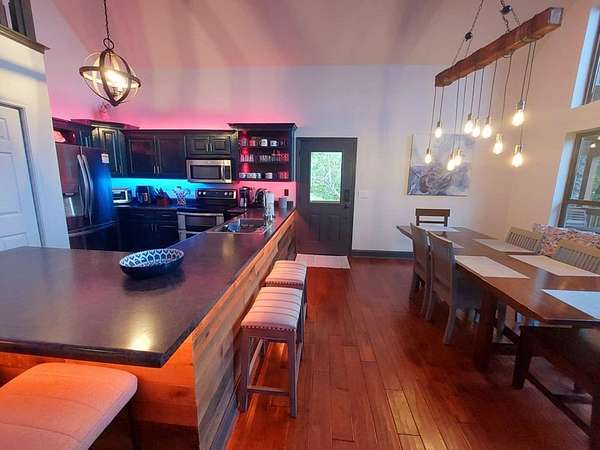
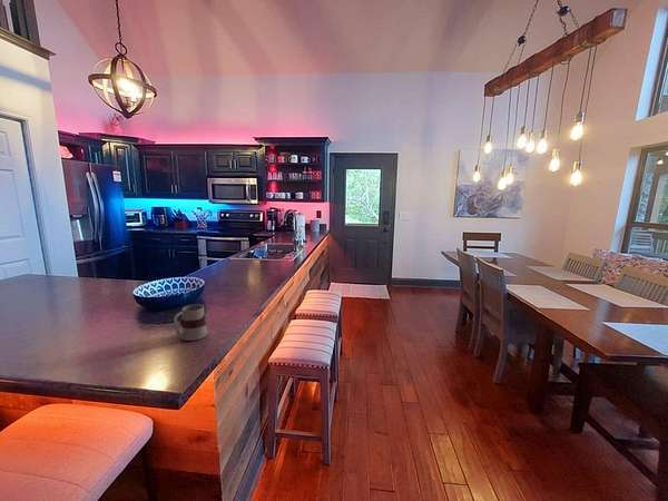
+ mug [173,304,209,342]
